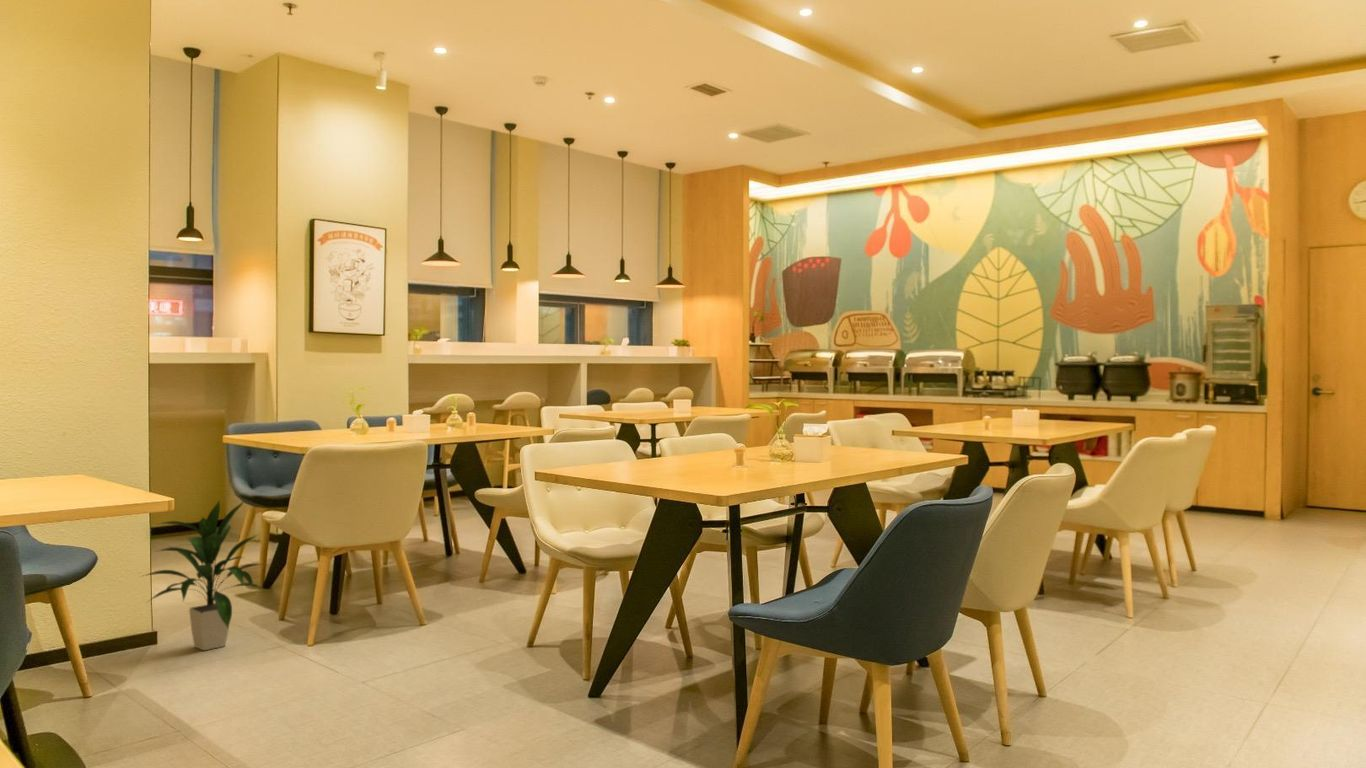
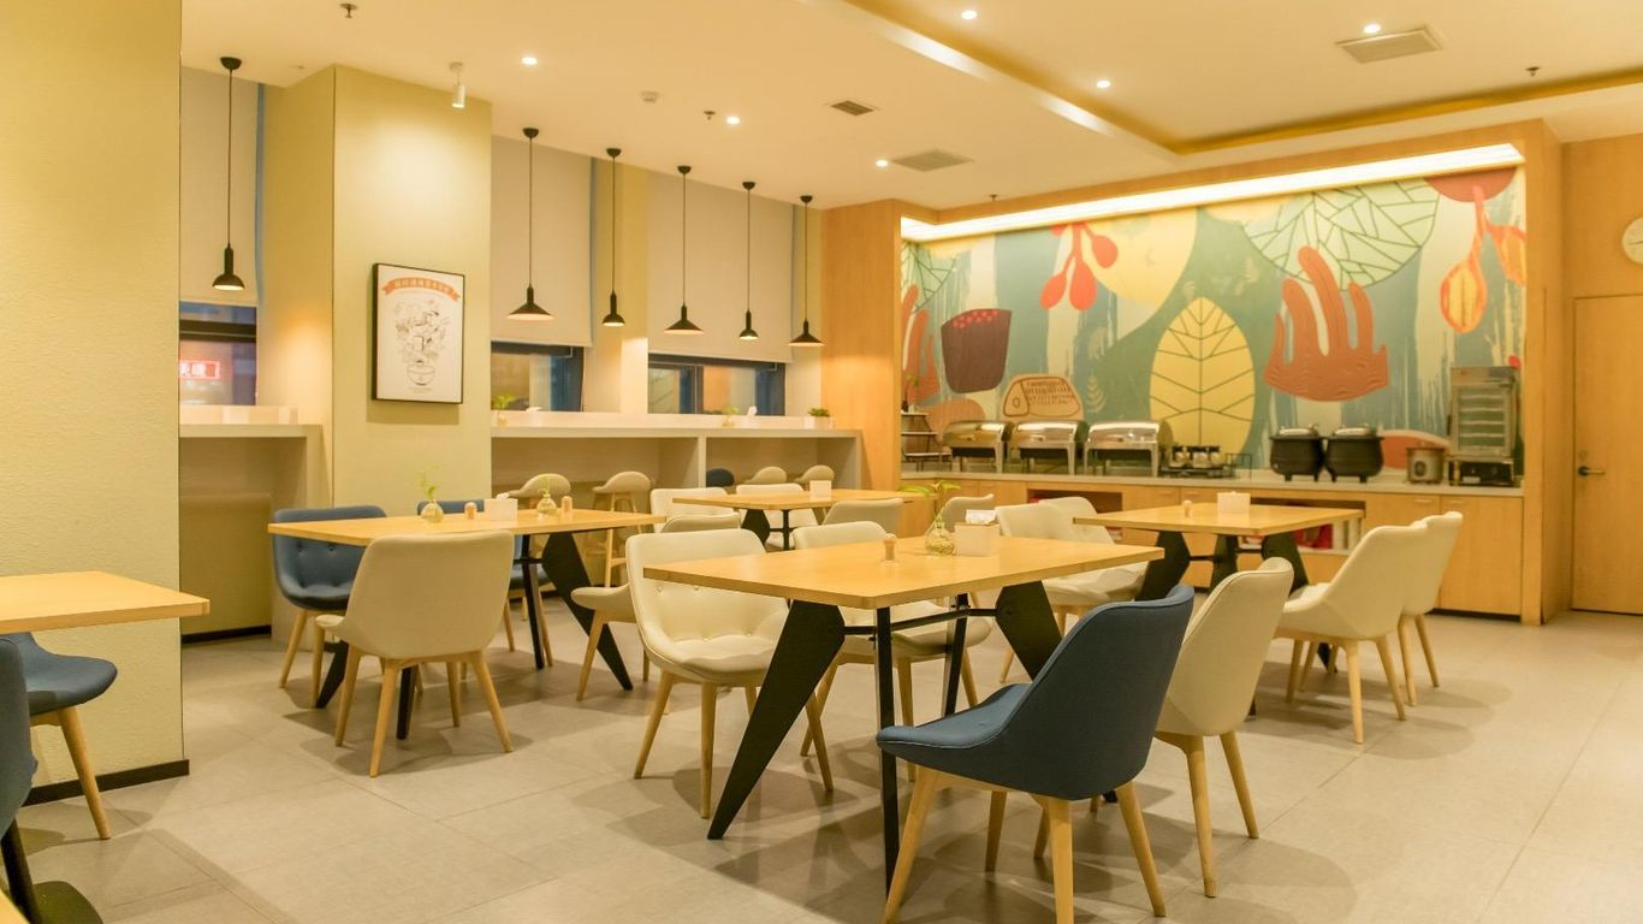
- indoor plant [139,498,268,651]
